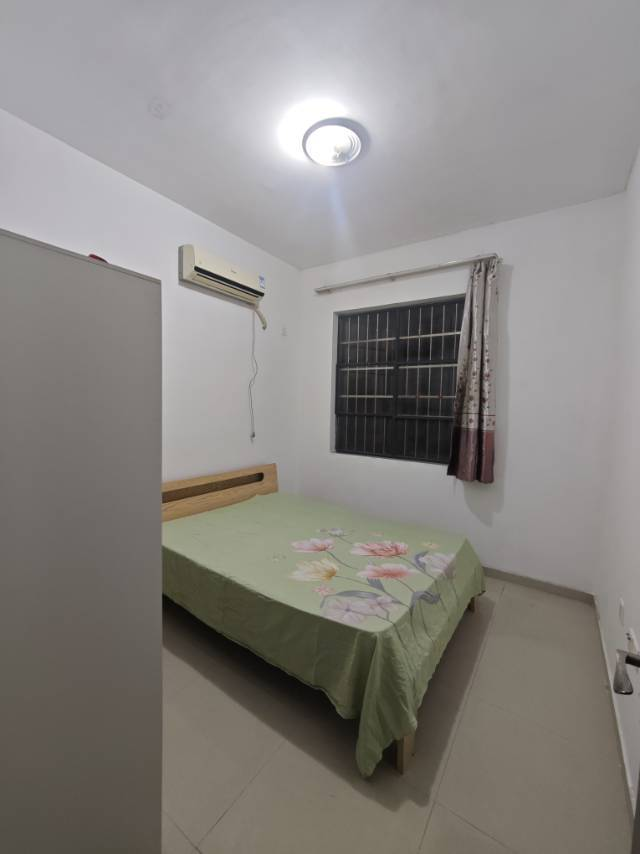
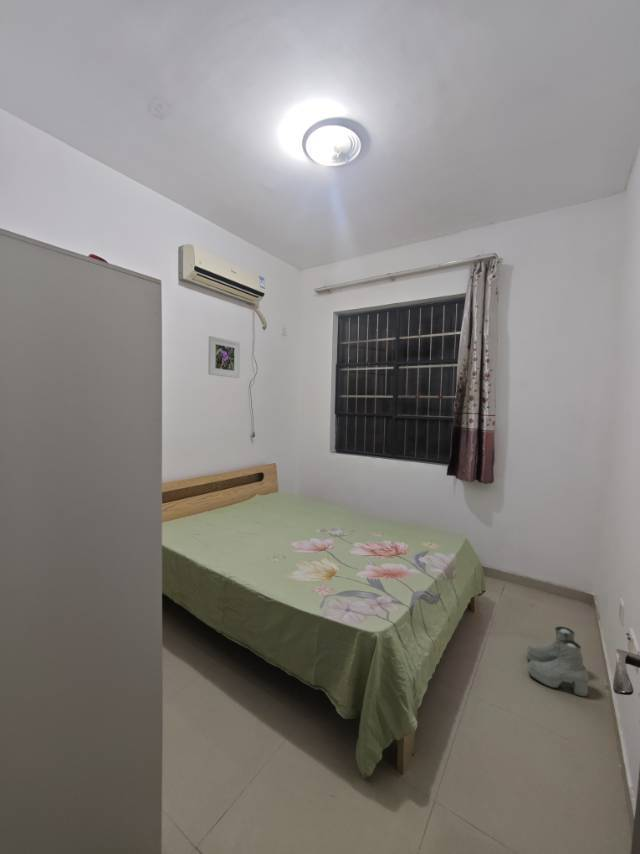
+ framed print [207,335,241,379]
+ boots [525,626,590,698]
